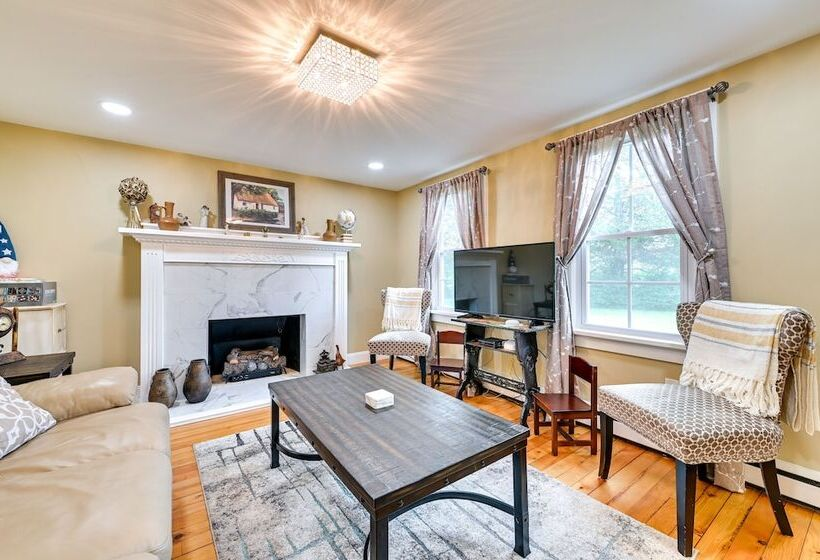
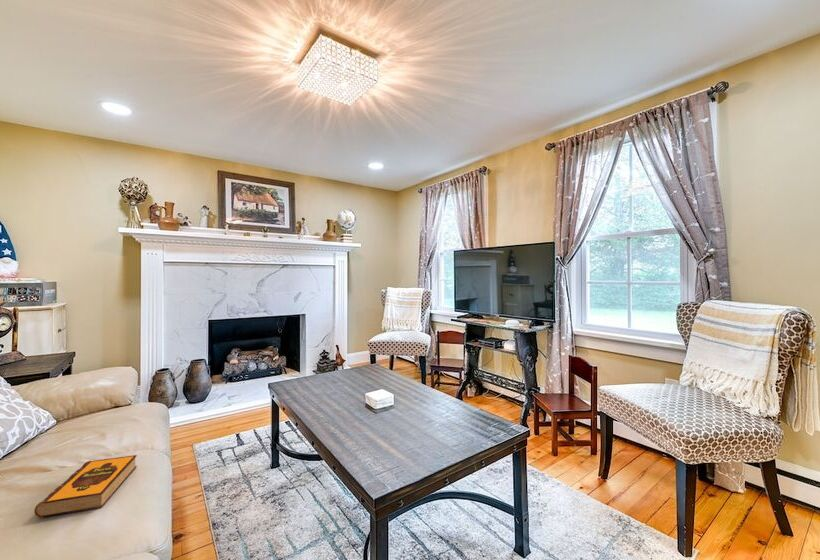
+ hardback book [33,454,138,519]
